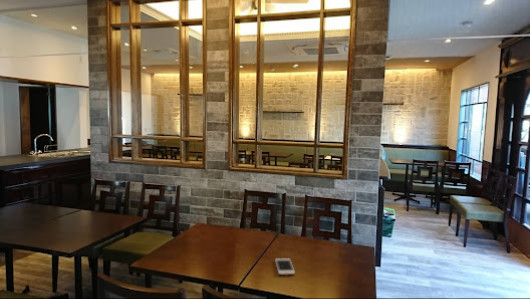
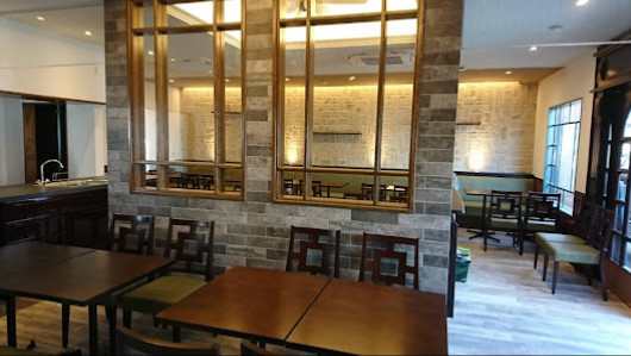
- cell phone [274,258,296,276]
